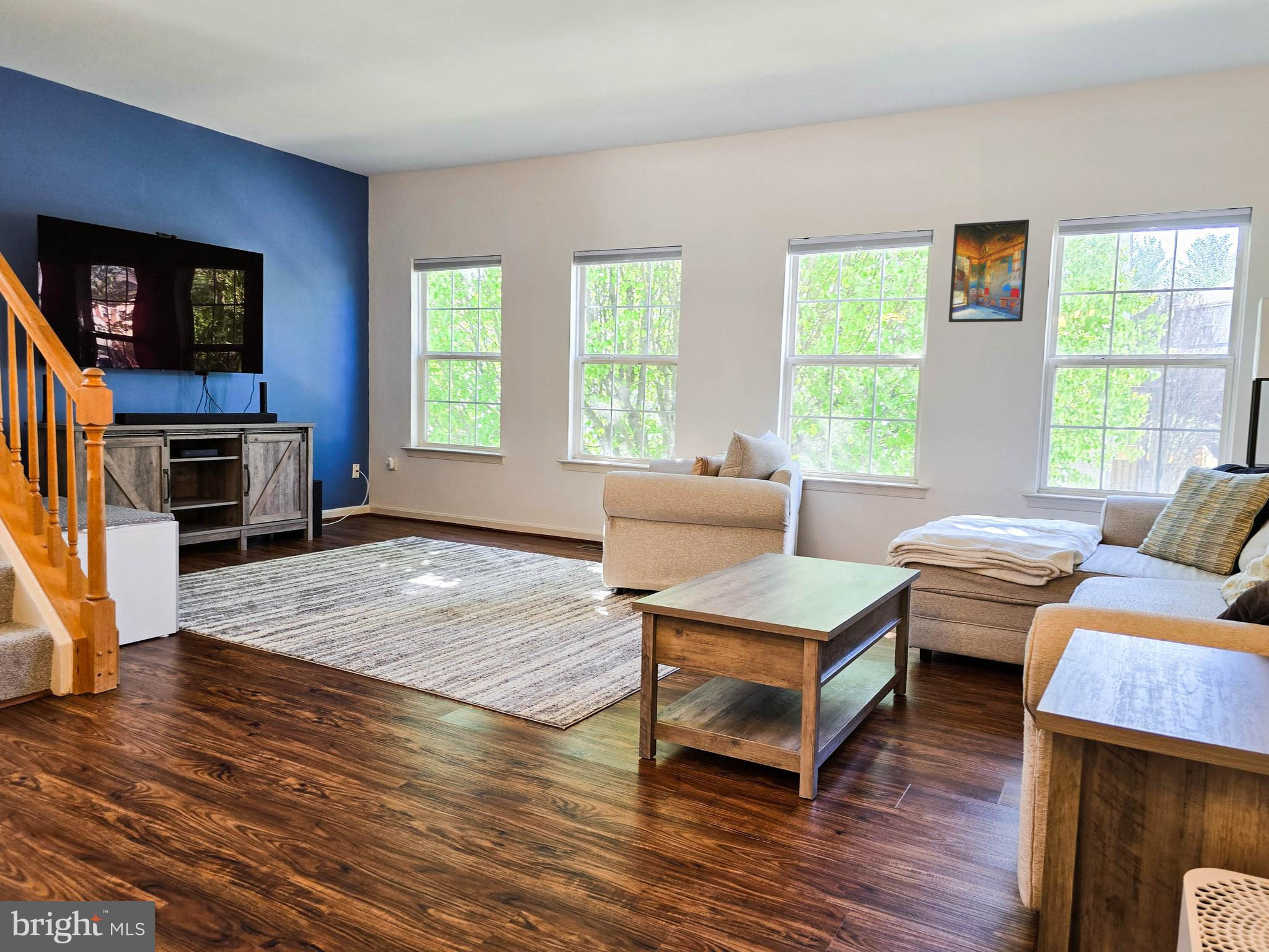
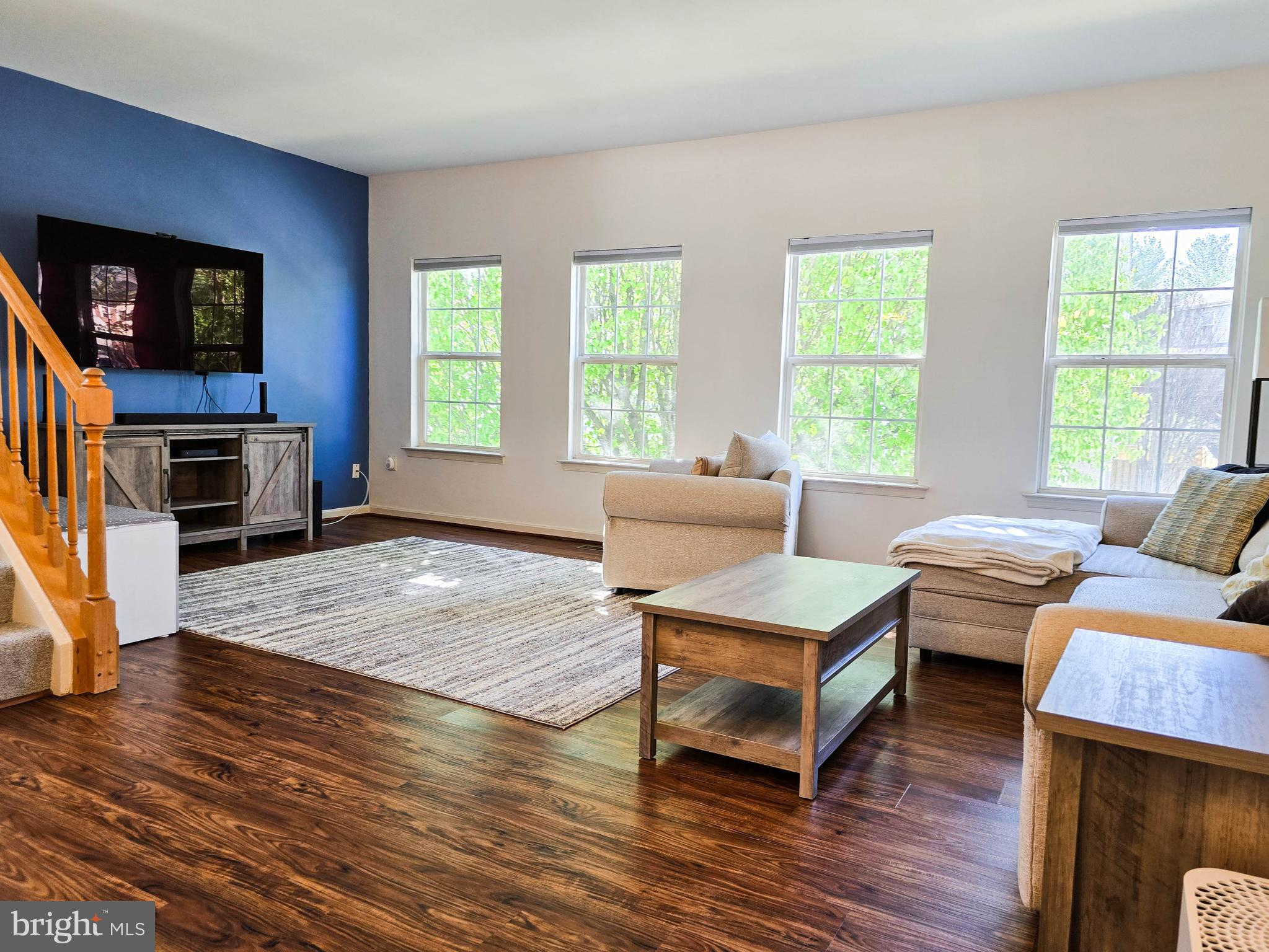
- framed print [948,219,1030,323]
